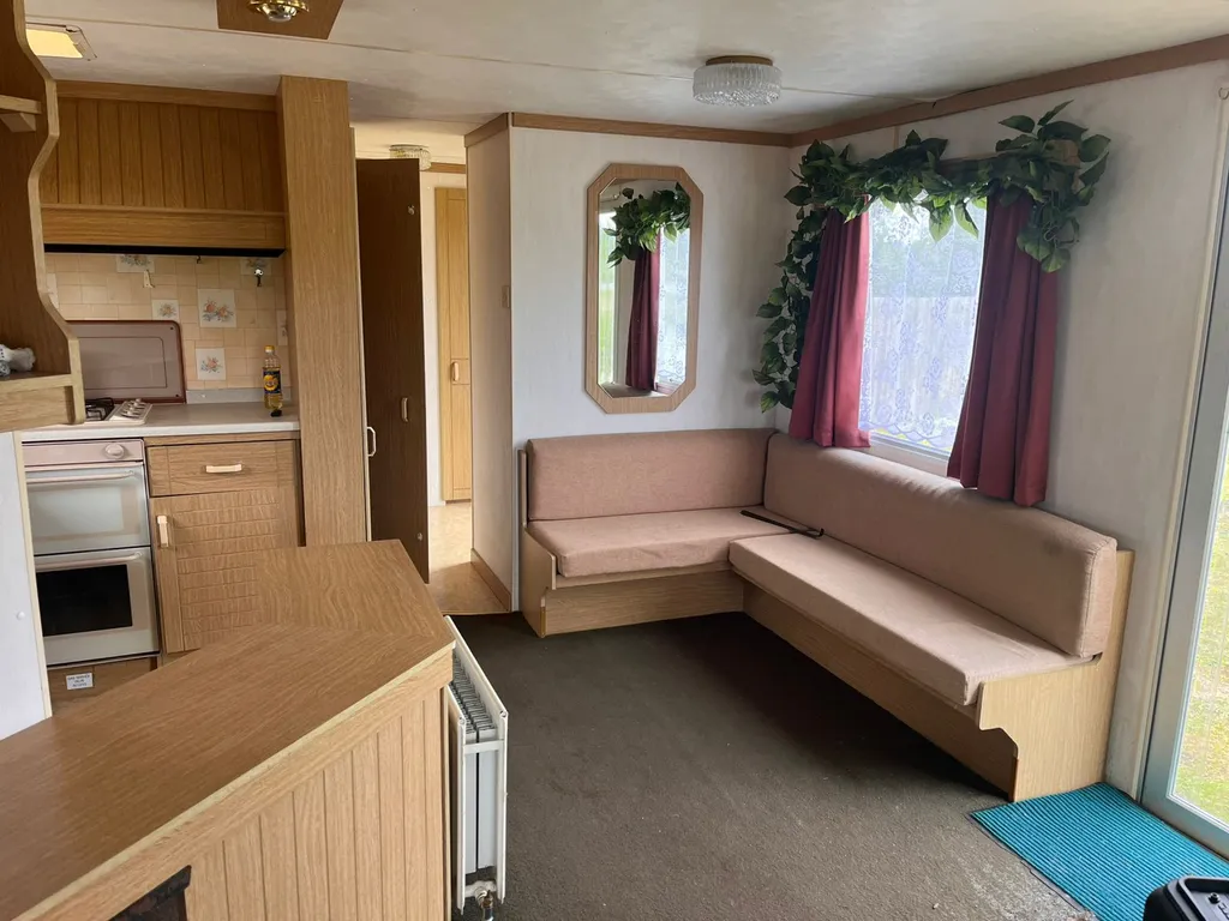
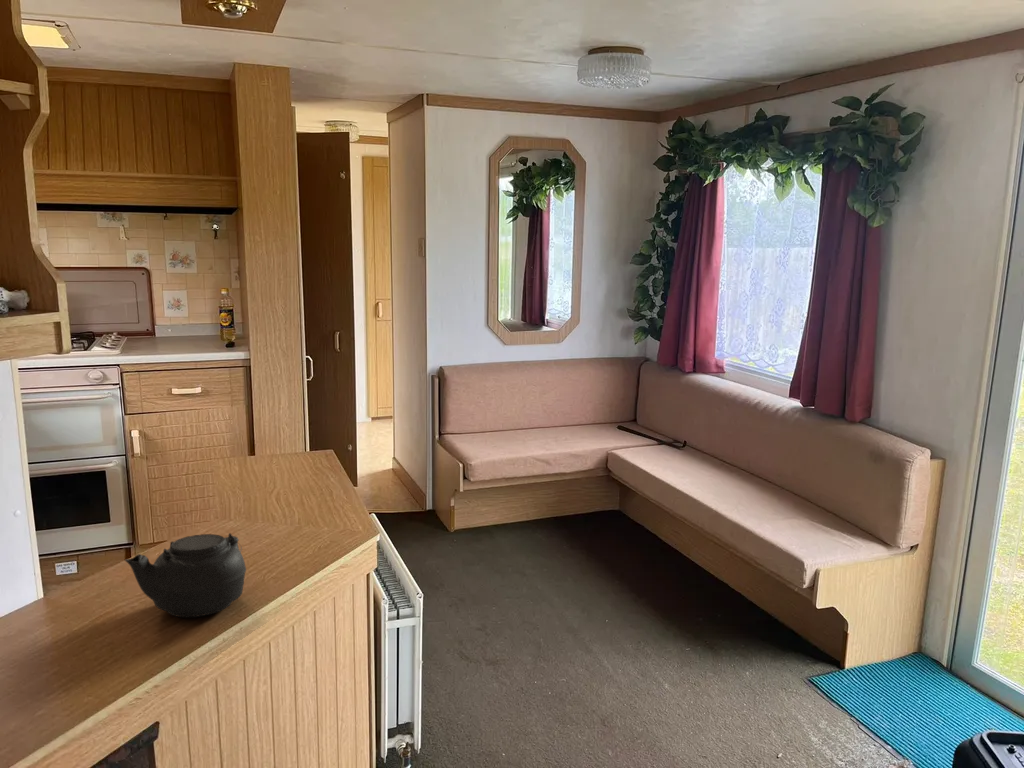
+ teapot [124,532,247,619]
